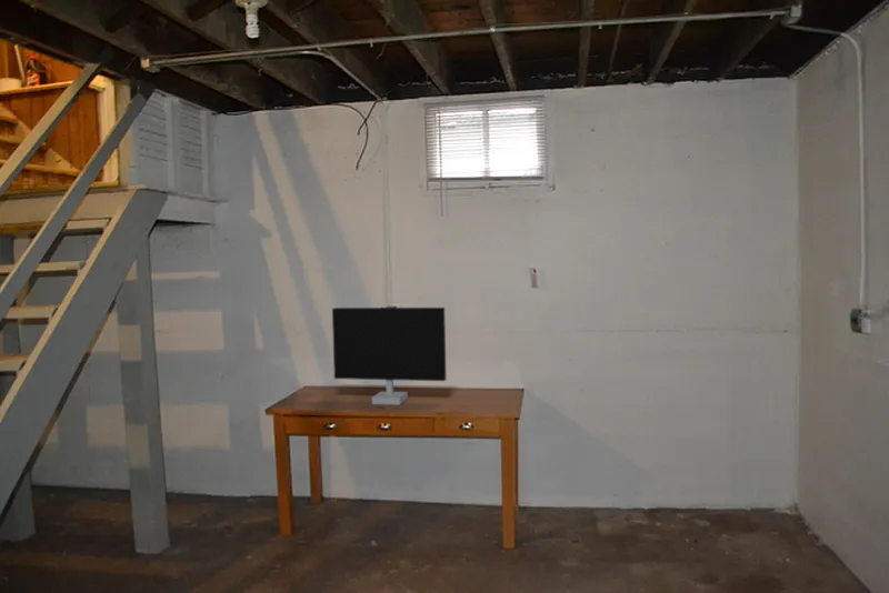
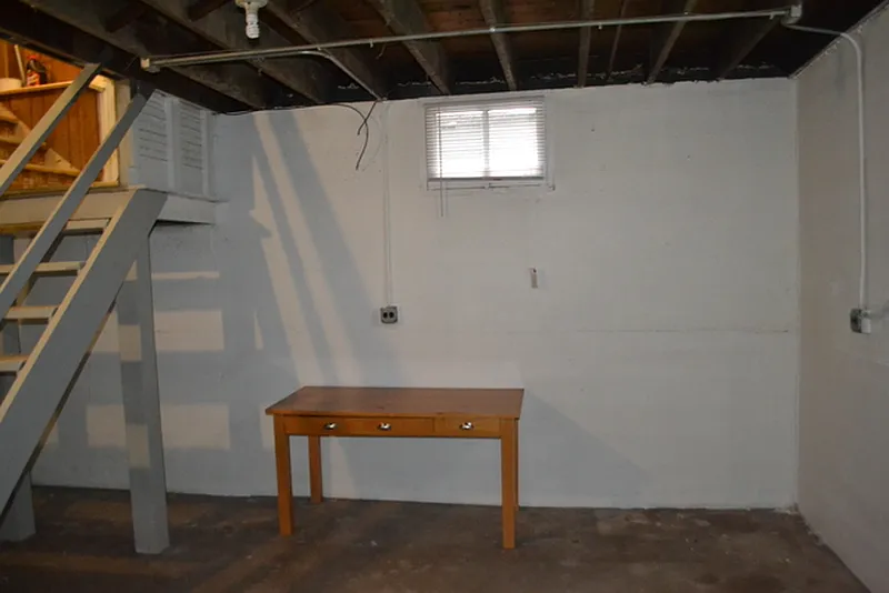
- monitor [331,306,447,406]
